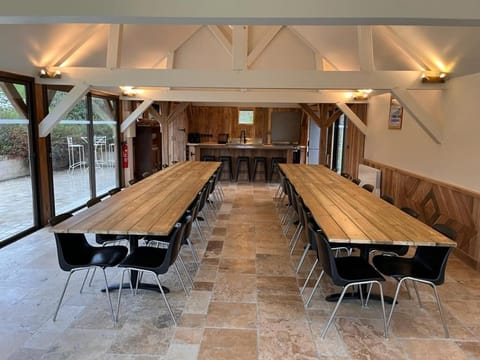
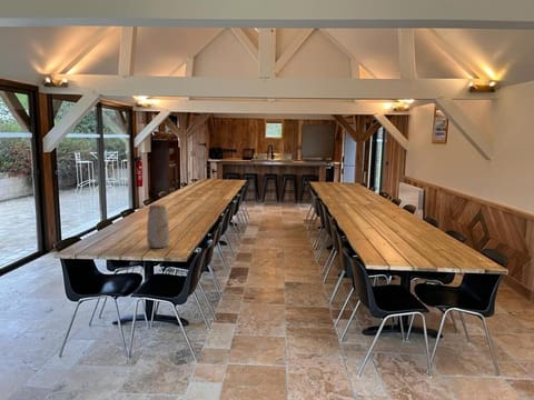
+ vase [146,203,170,249]
